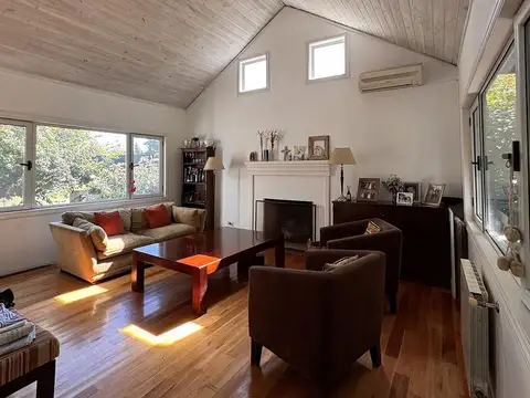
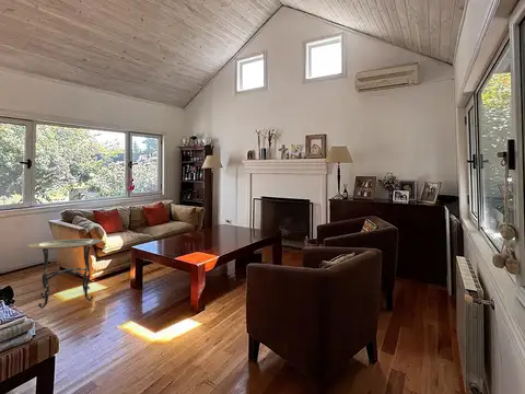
+ side table [26,237,104,310]
